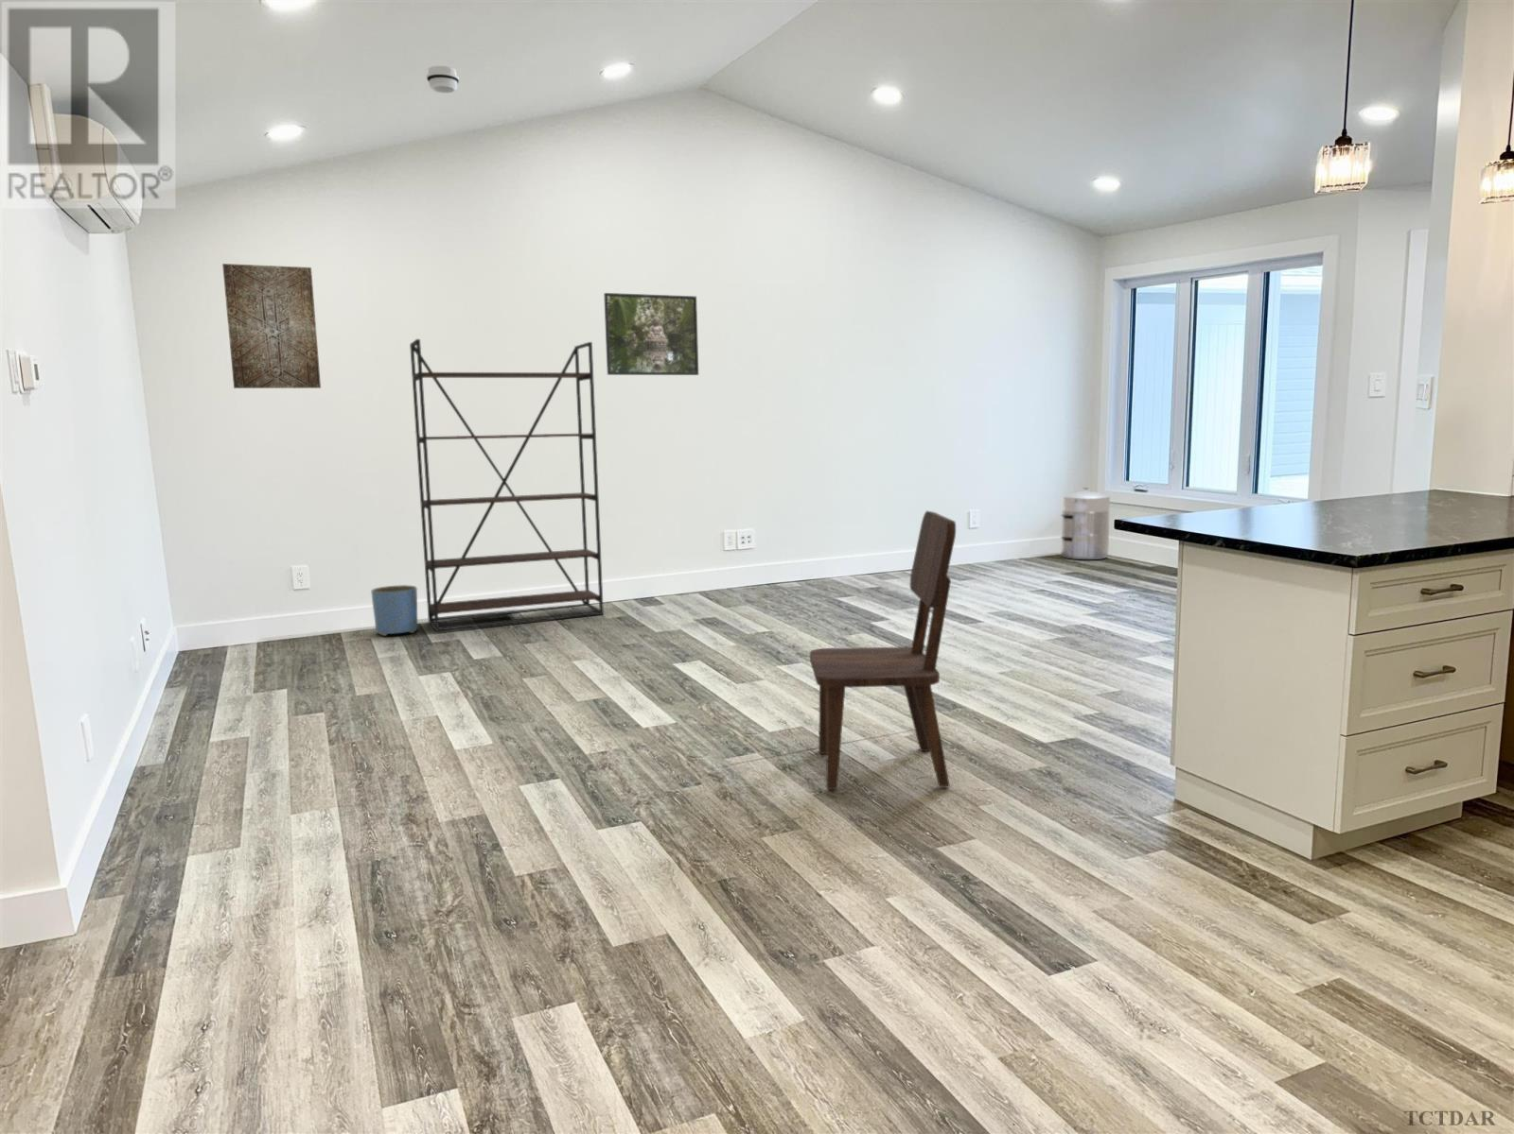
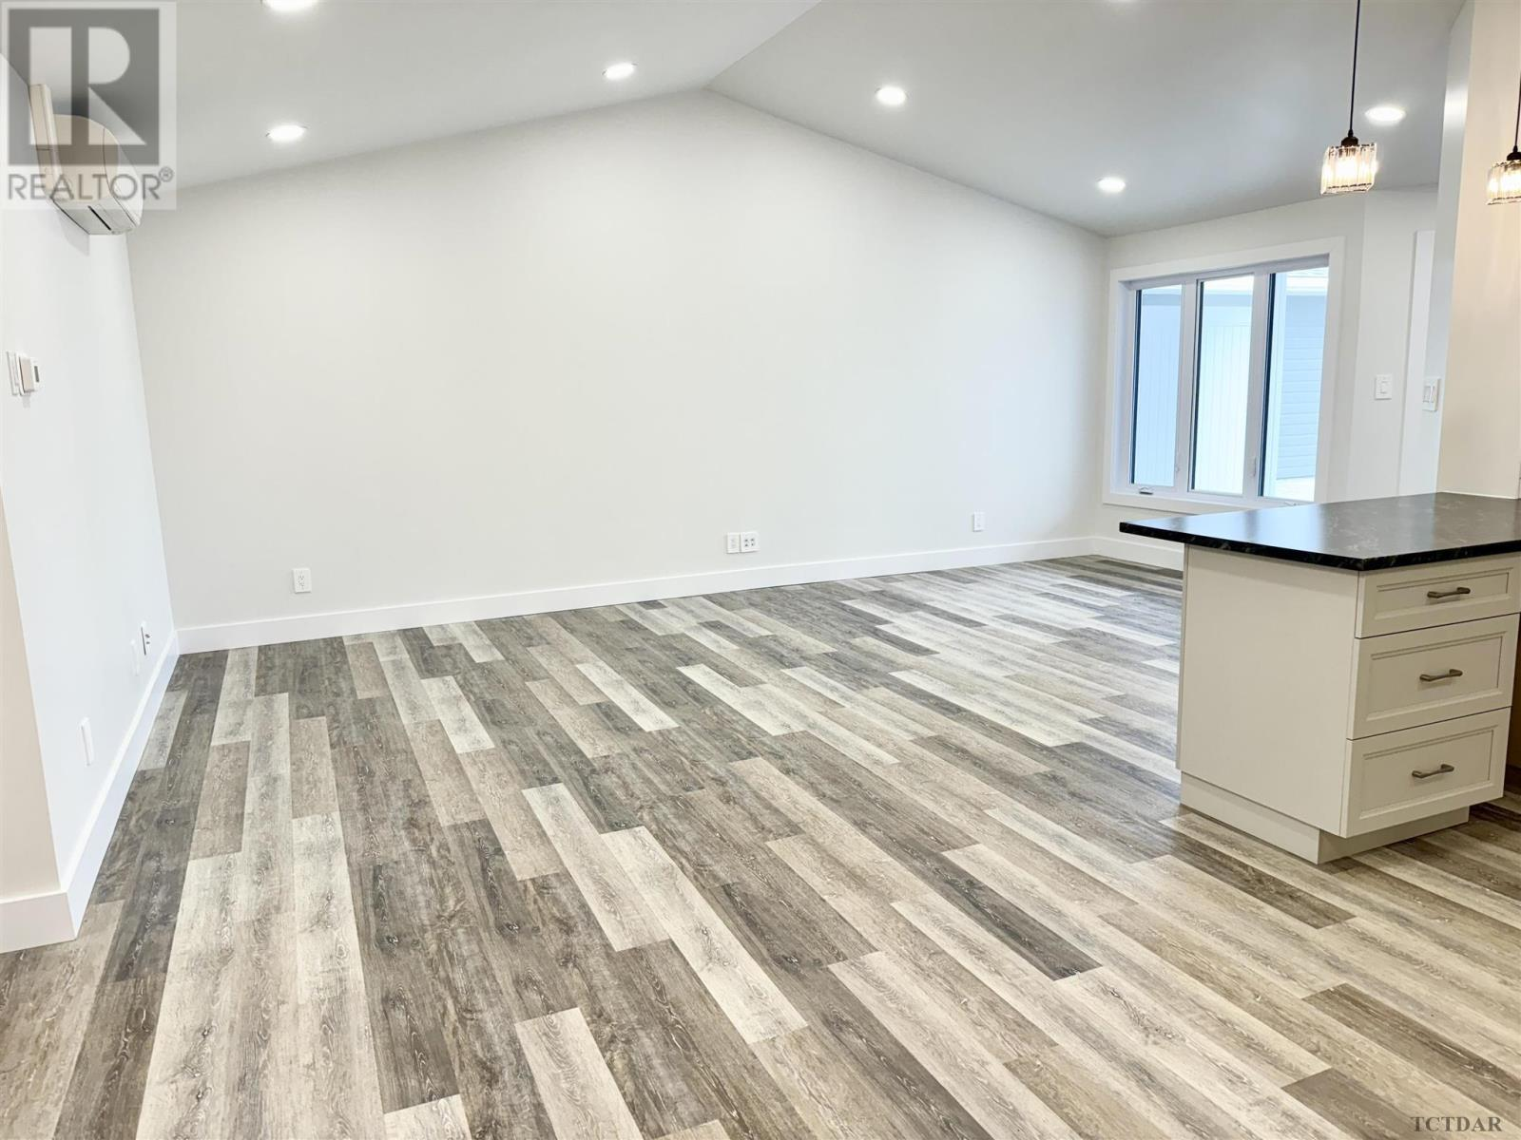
- wall art [222,263,322,390]
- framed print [603,292,700,376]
- dining chair [809,510,956,790]
- bookshelf [409,338,604,633]
- planter [370,584,418,637]
- smoke detector [426,66,460,94]
- waste bin [1060,487,1111,560]
